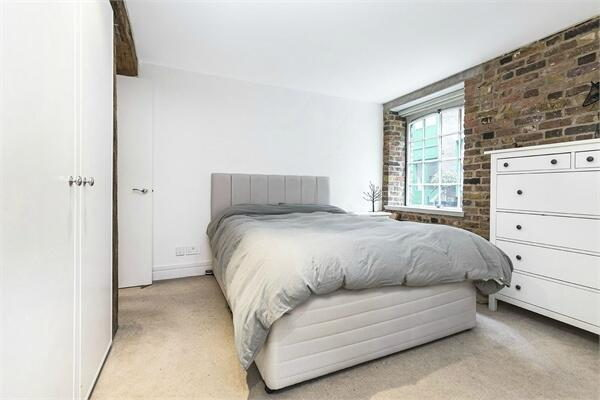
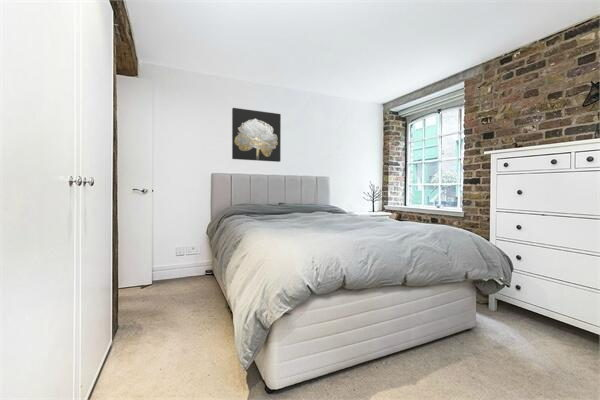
+ wall art [231,107,282,163]
